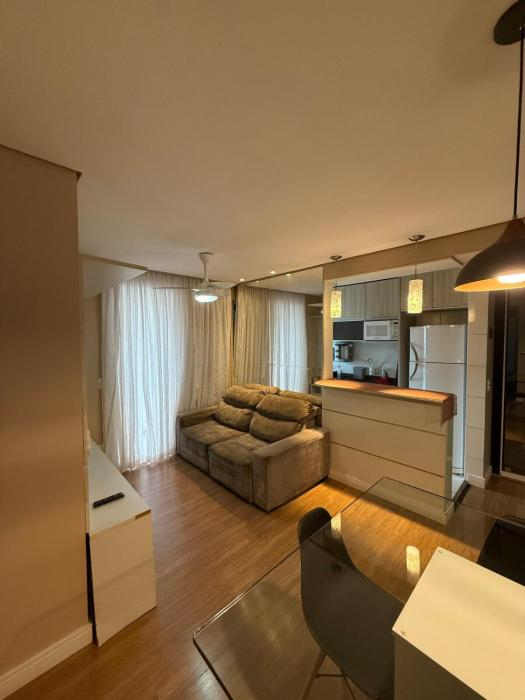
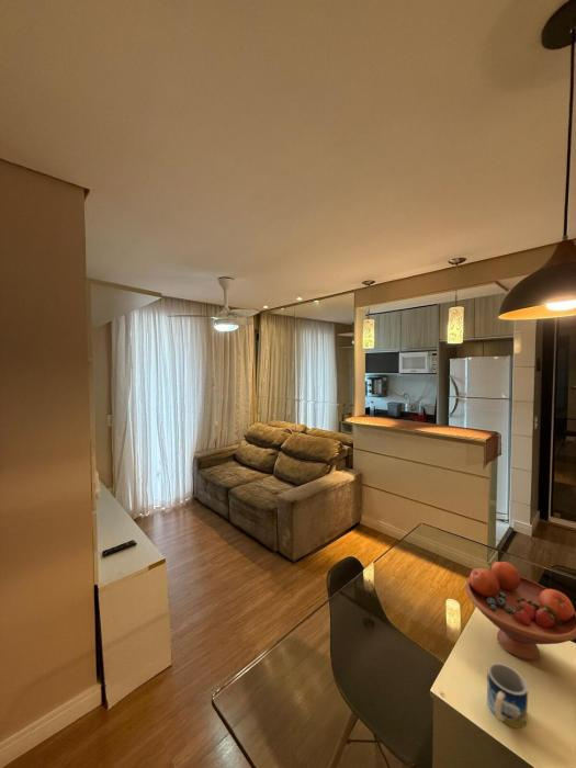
+ fruit bowl [465,561,576,662]
+ mug [486,662,529,730]
